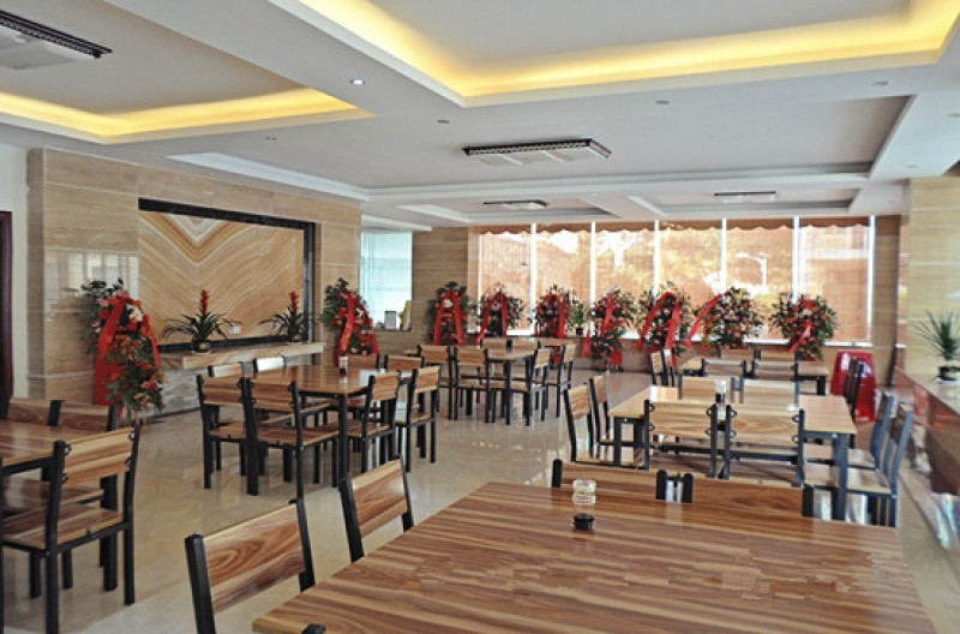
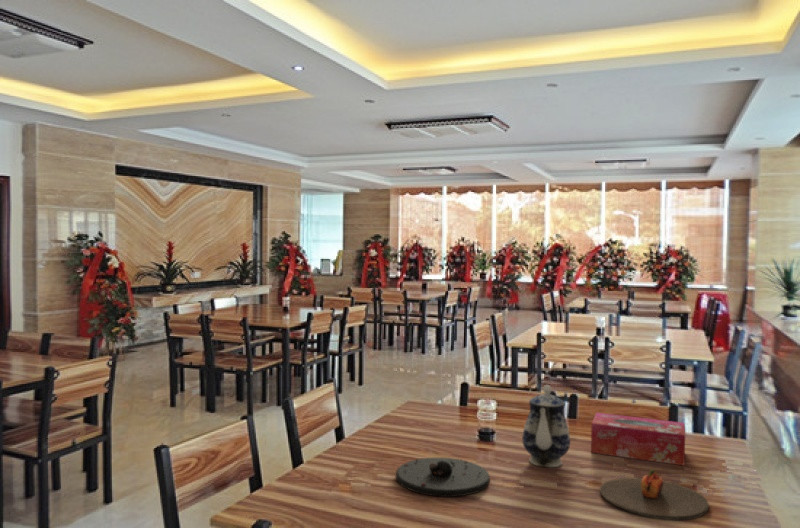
+ tissue box [590,412,686,466]
+ teapot [521,384,571,468]
+ plate [395,457,491,498]
+ plate [599,468,710,521]
